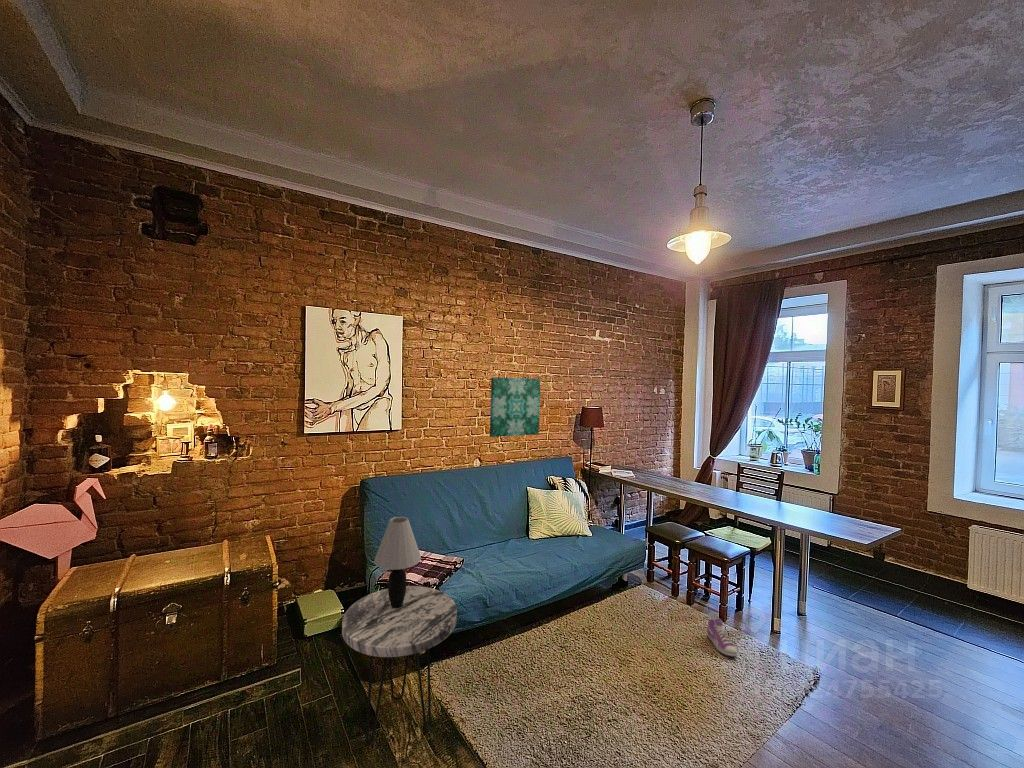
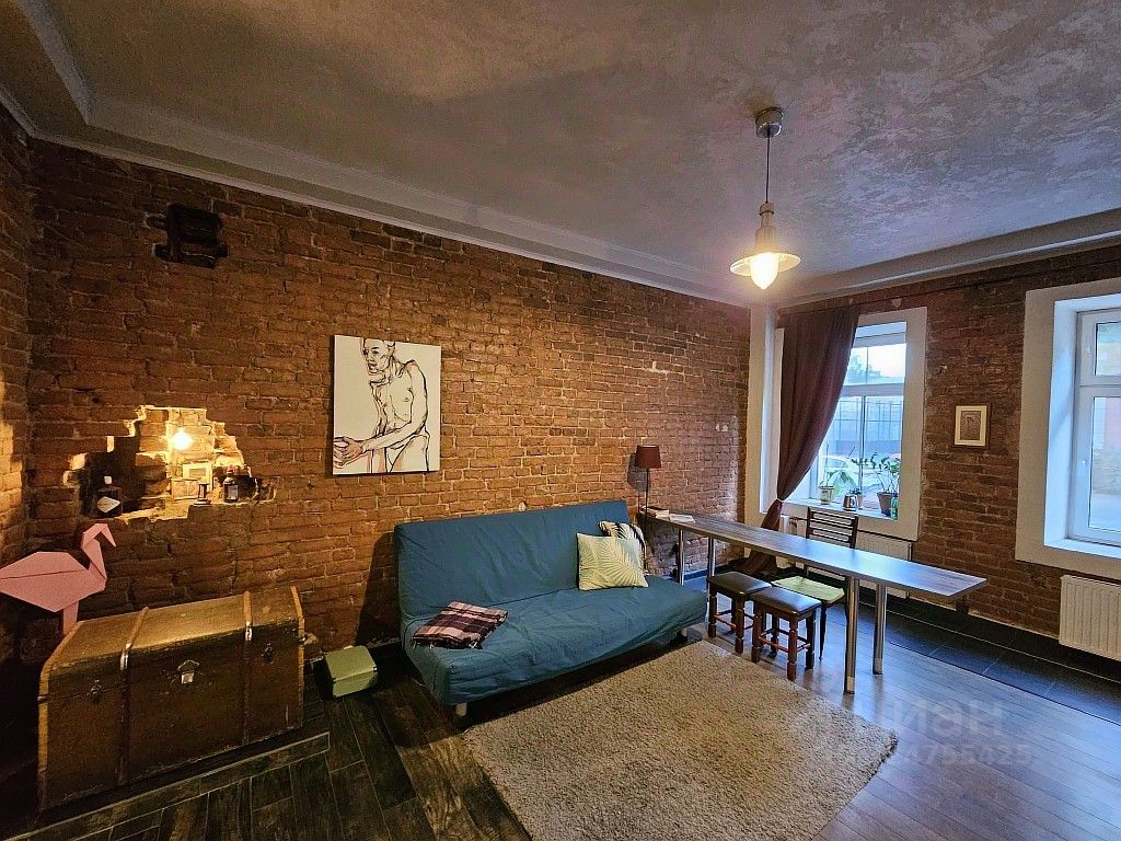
- table lamp [373,516,422,608]
- wall art [489,376,541,438]
- side table [341,585,458,744]
- sneaker [706,617,738,657]
